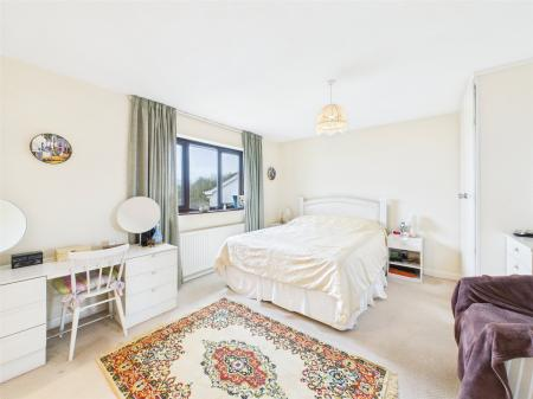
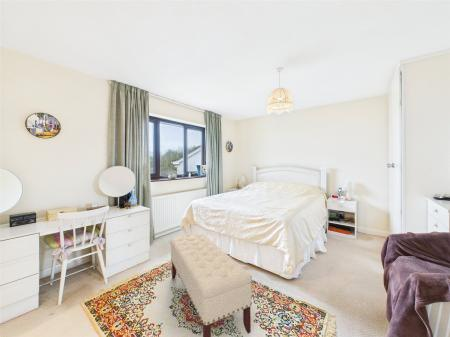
+ bench [169,232,253,337]
